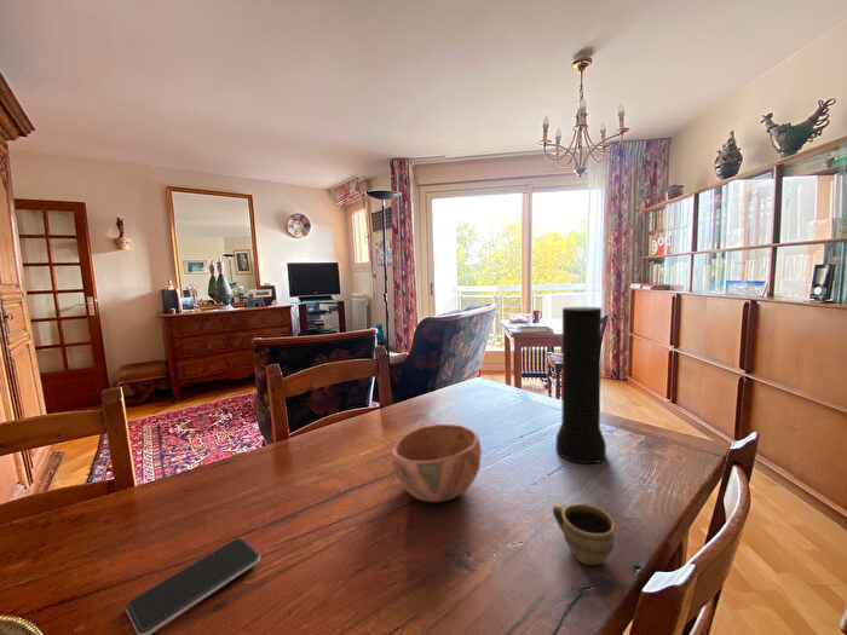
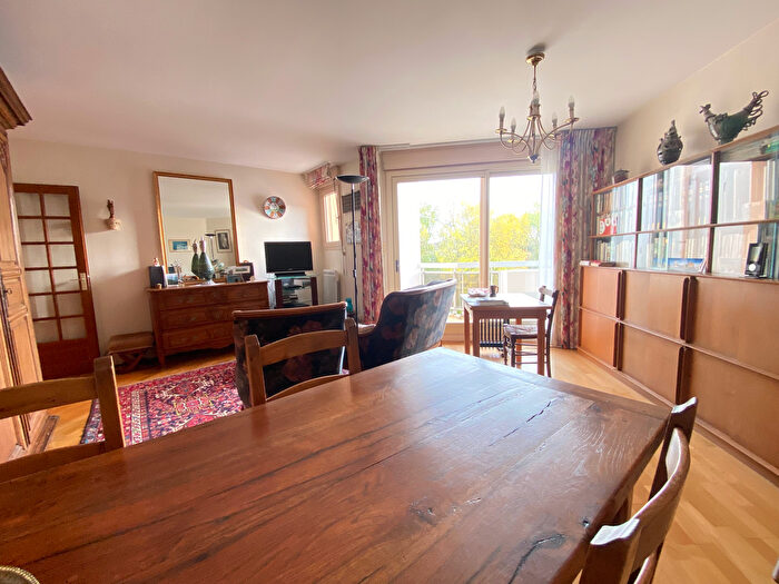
- smartphone [125,537,261,635]
- bowl [390,423,483,503]
- vase [555,306,607,464]
- cup [552,502,617,566]
